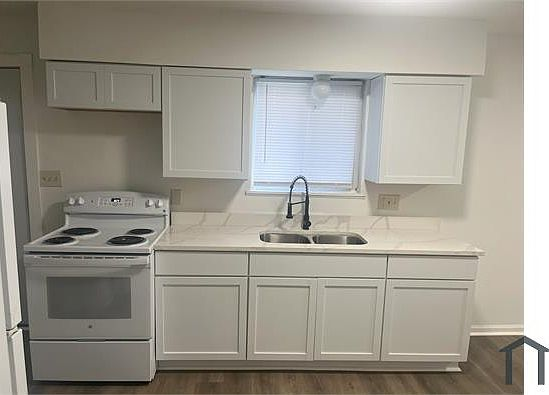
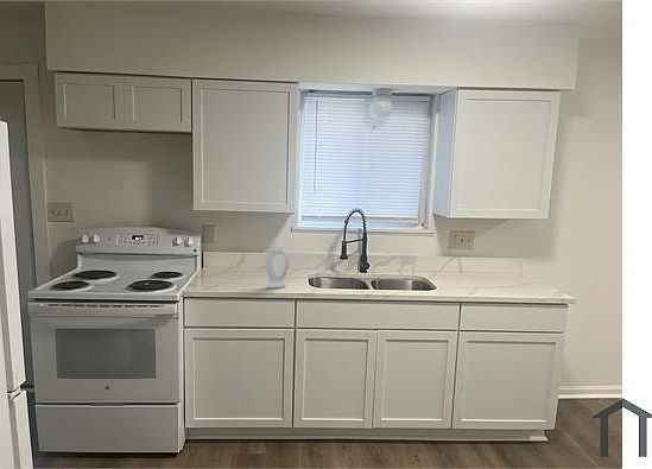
+ soap bottle [265,237,291,289]
